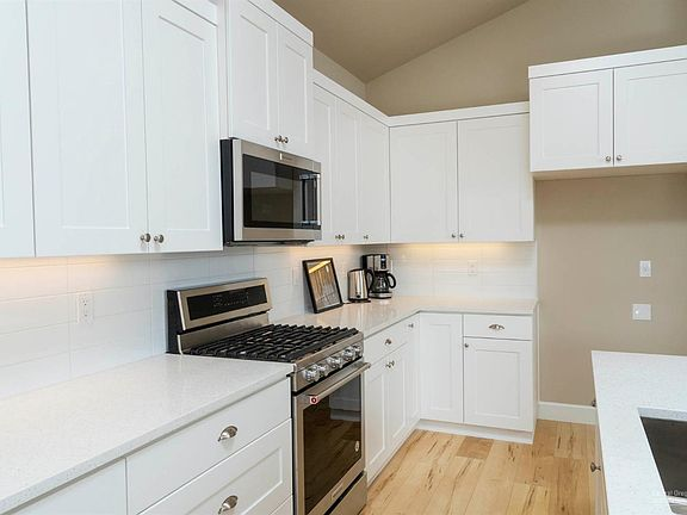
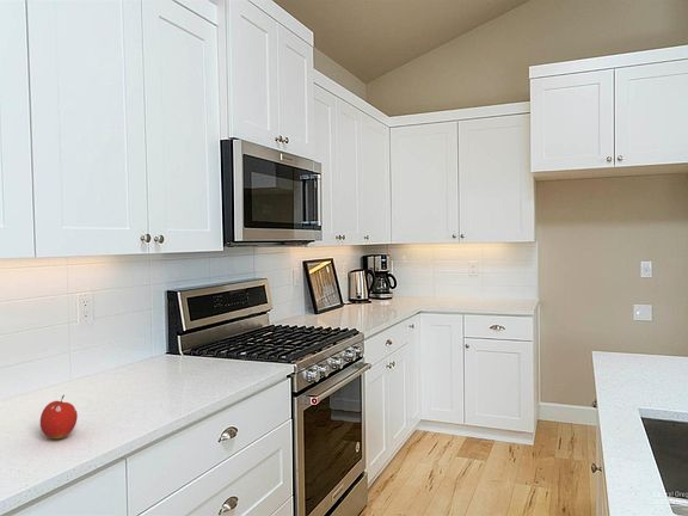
+ fruit [39,394,79,440]
